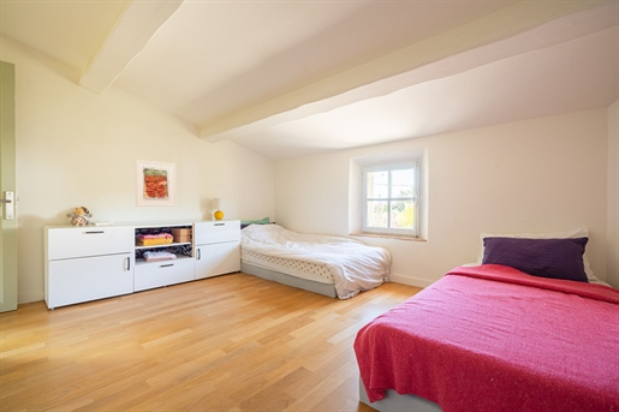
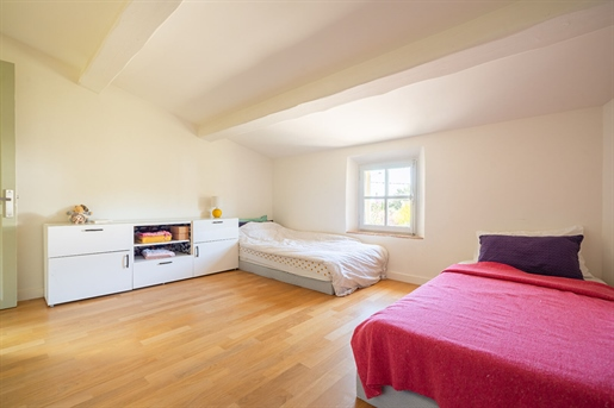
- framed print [135,159,177,208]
